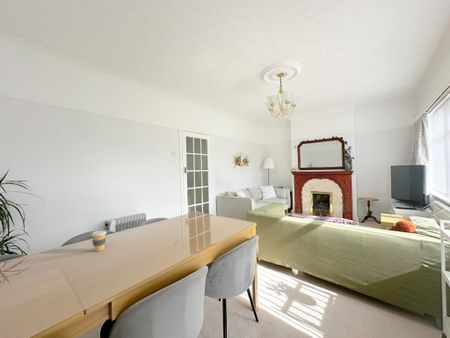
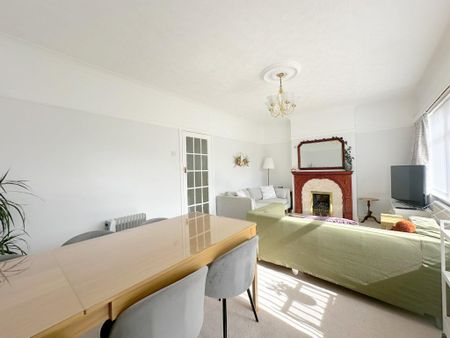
- coffee cup [90,229,108,252]
